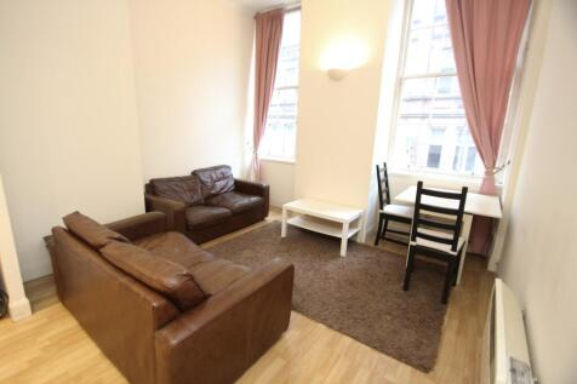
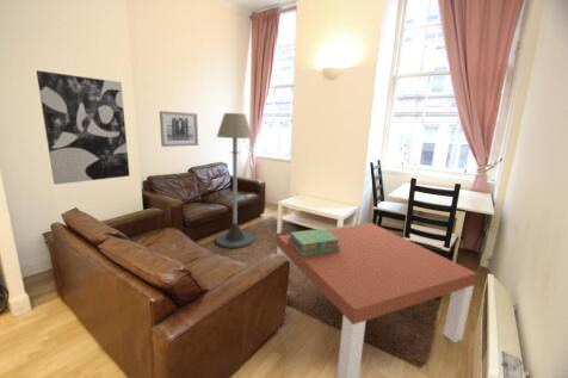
+ floor lamp [215,112,255,249]
+ wall art [36,69,131,186]
+ coffee table [276,222,477,378]
+ stack of books [288,228,340,256]
+ wall art [159,110,199,148]
